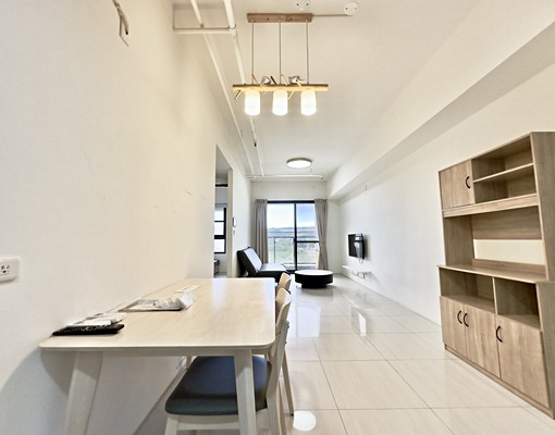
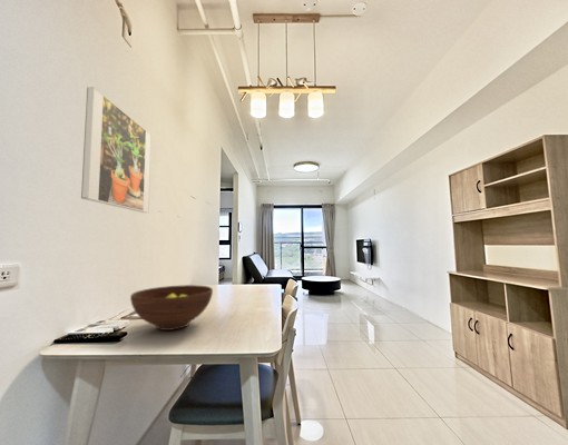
+ fruit bowl [129,284,214,332]
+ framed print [80,86,153,214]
